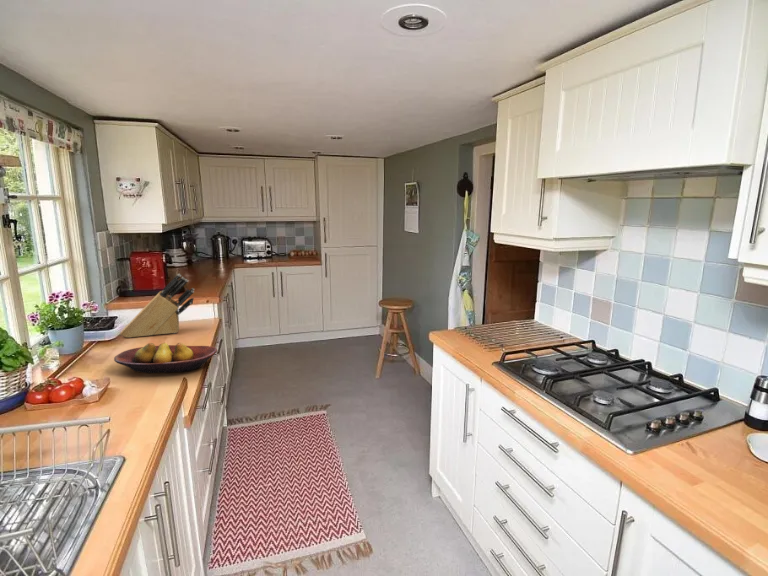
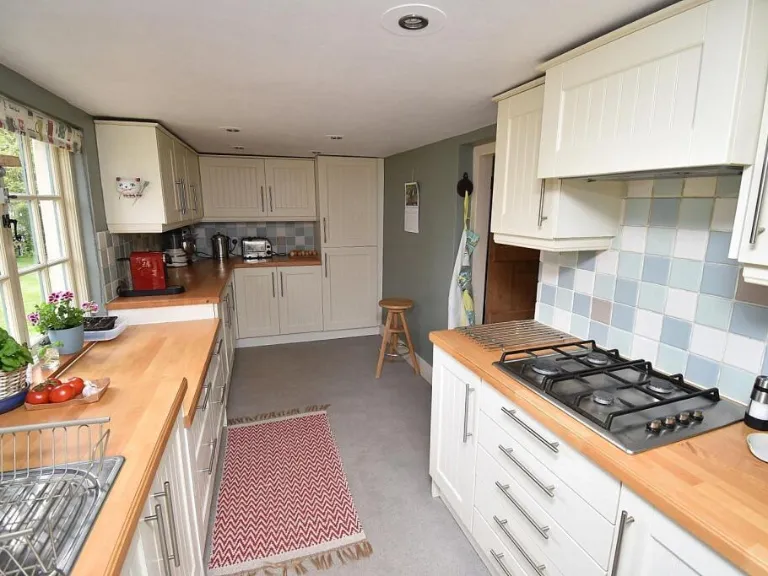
- fruit bowl [113,342,218,374]
- knife block [120,273,195,339]
